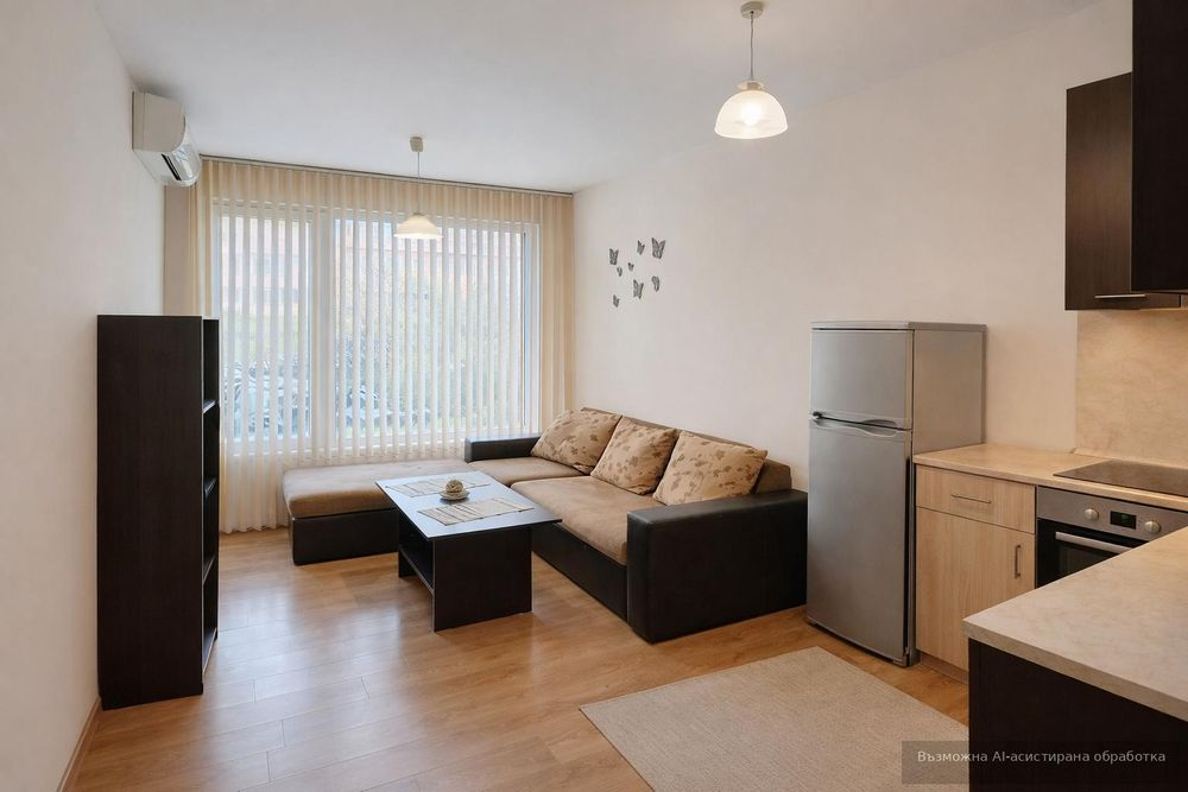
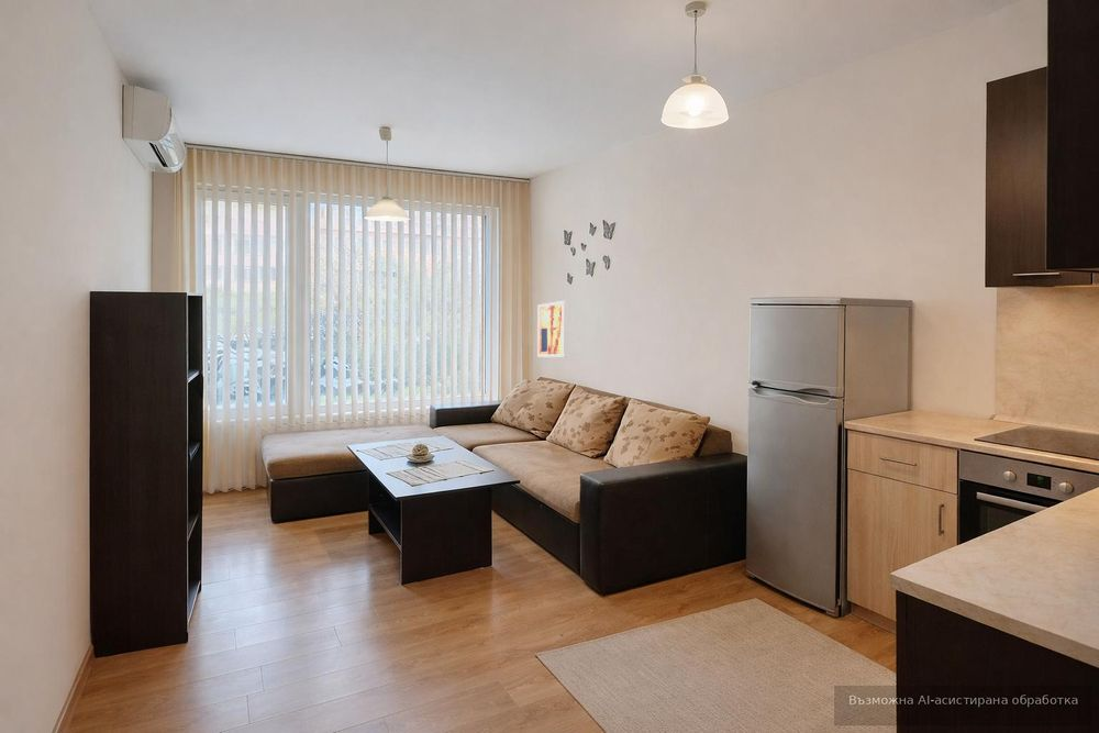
+ wall art [536,300,568,358]
